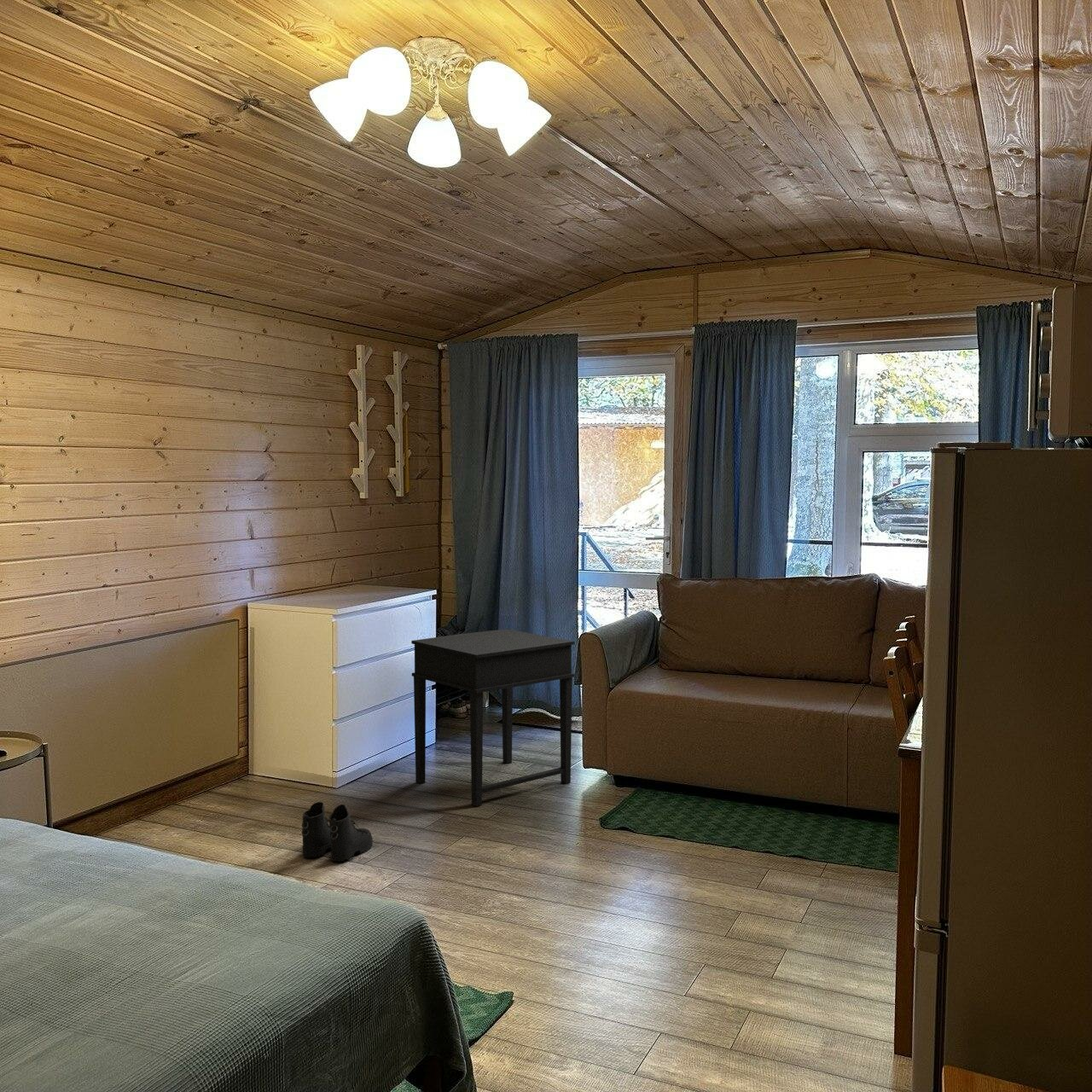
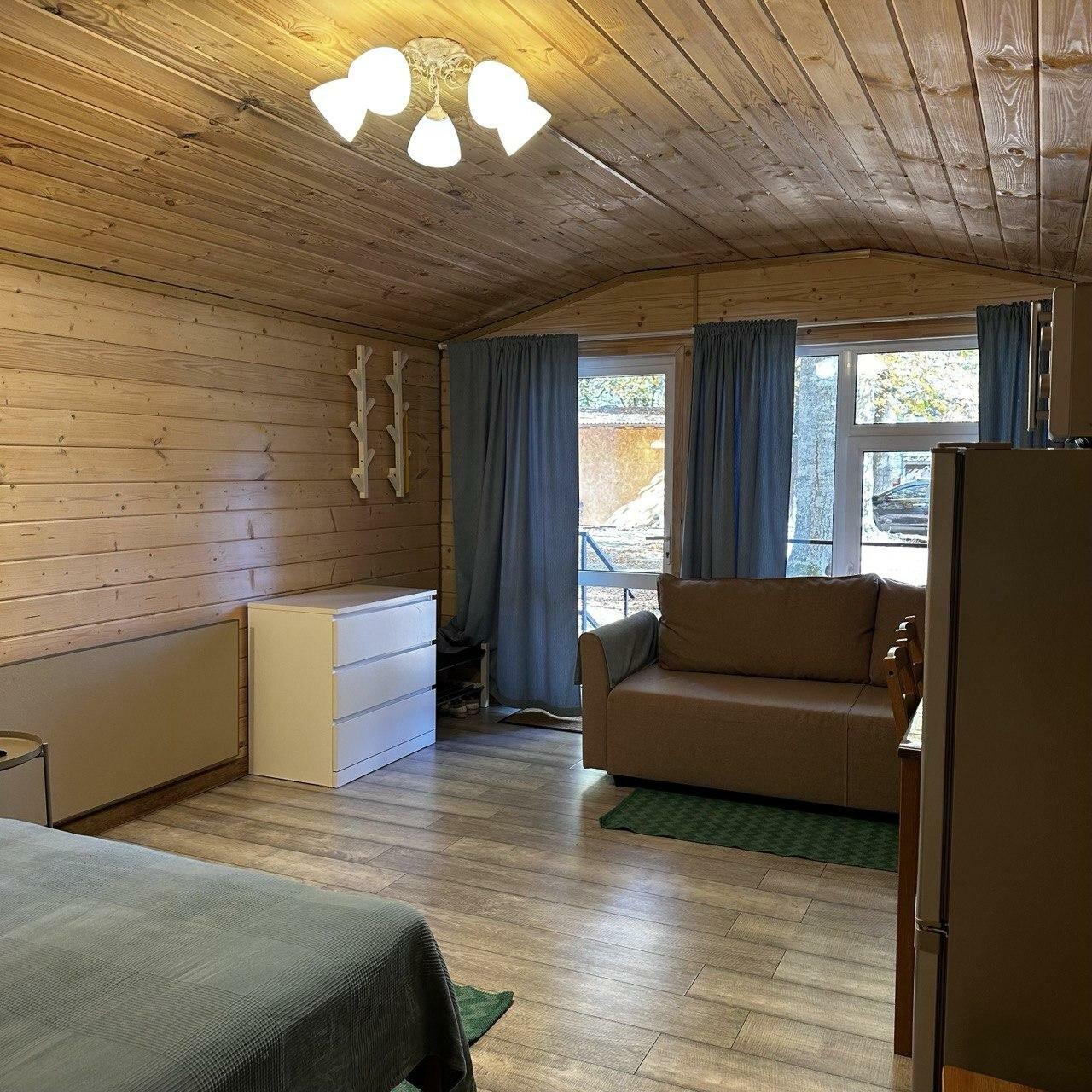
- boots [301,801,374,863]
- side table [410,628,576,807]
